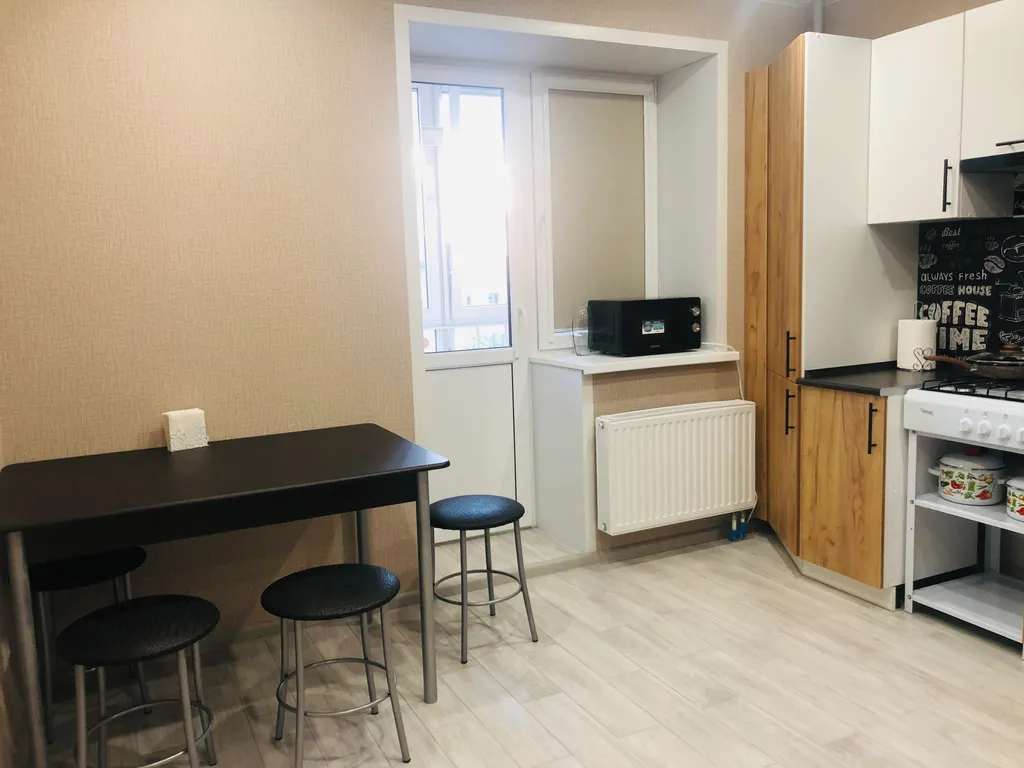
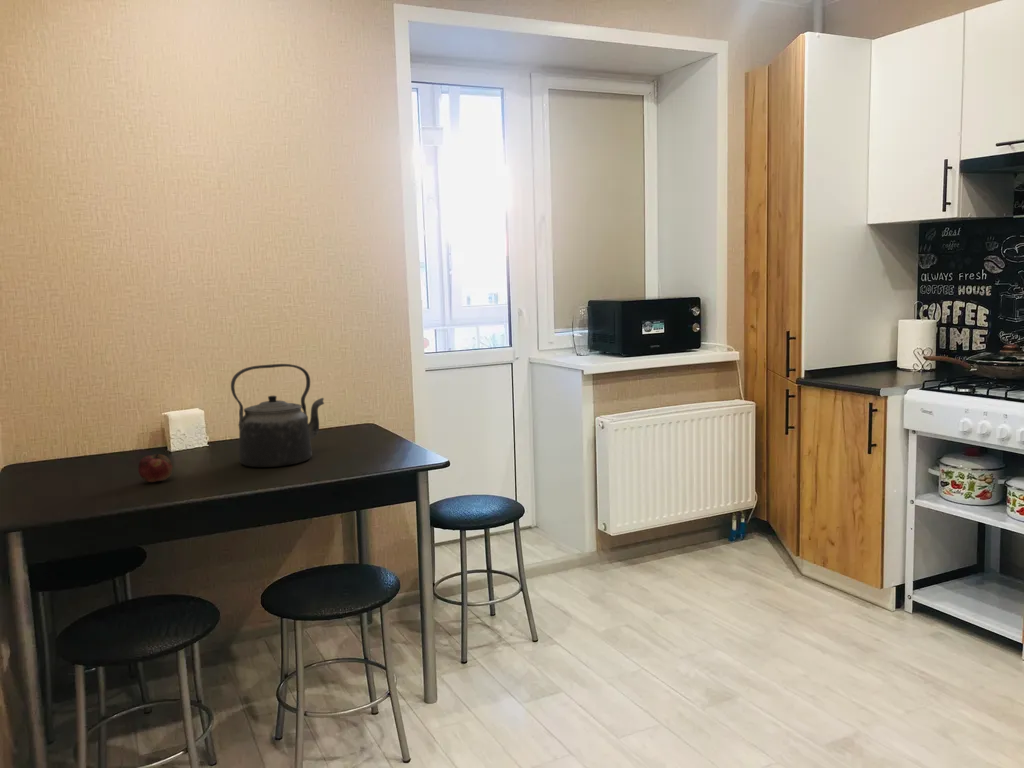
+ fruit [137,453,173,483]
+ kettle [230,363,325,468]
